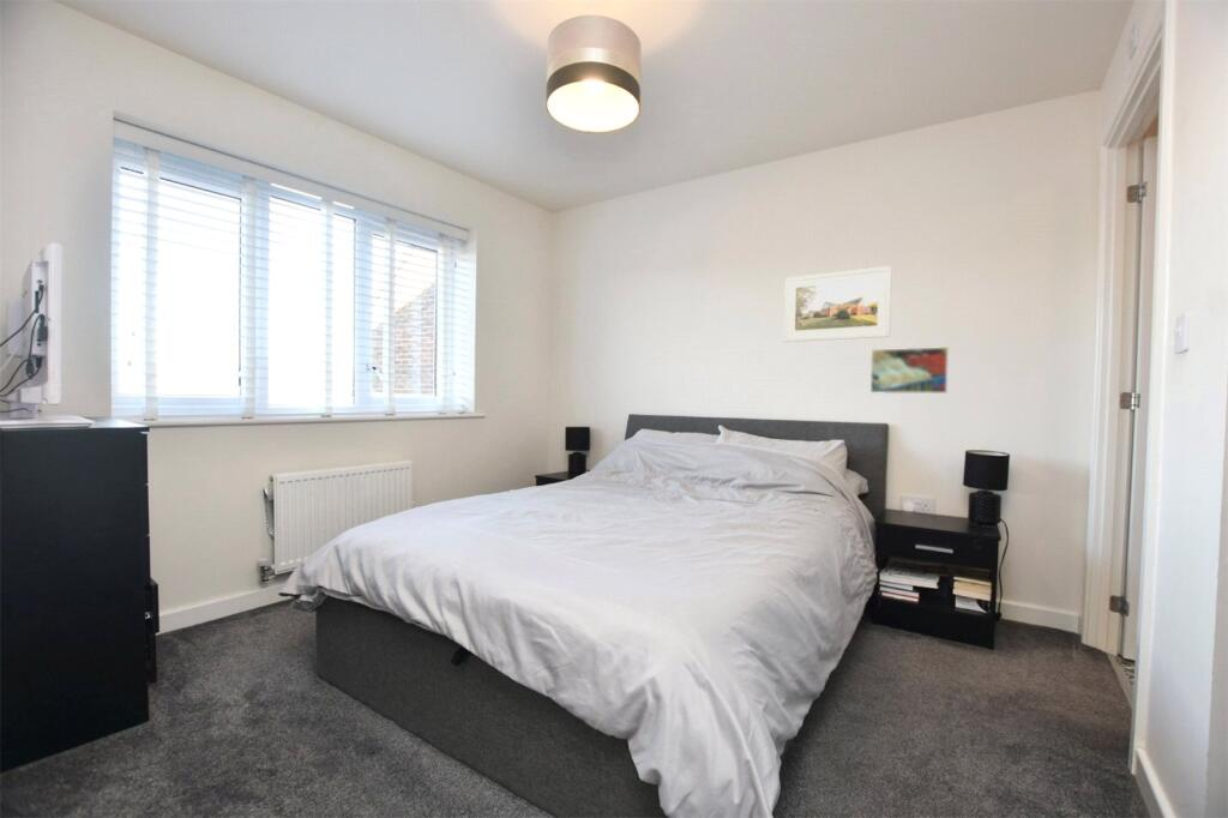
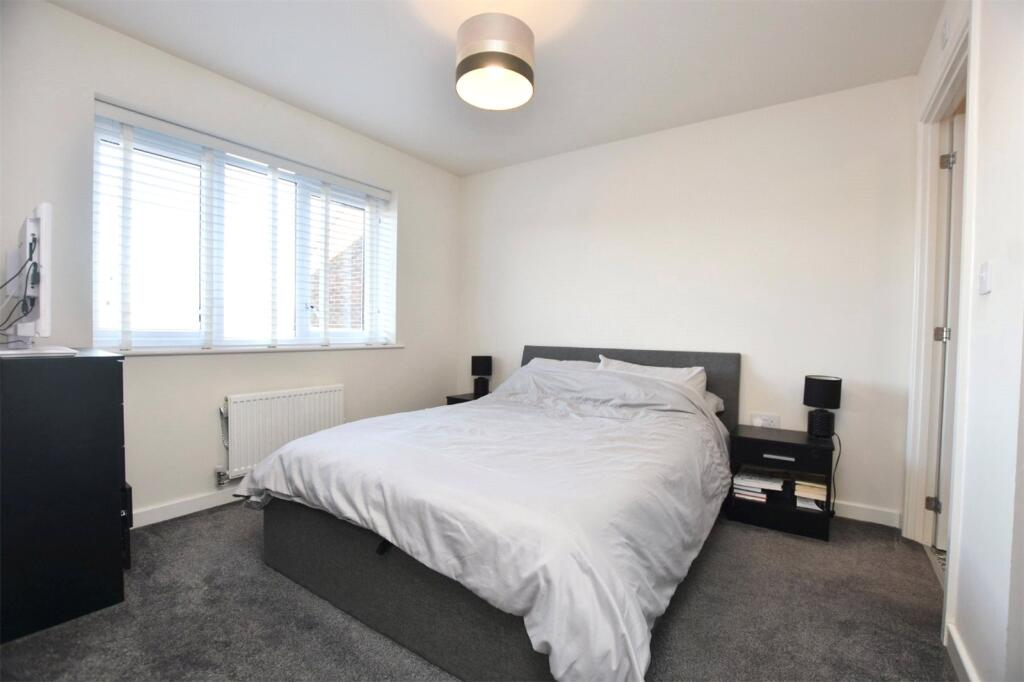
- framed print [783,265,893,343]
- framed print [869,345,950,395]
